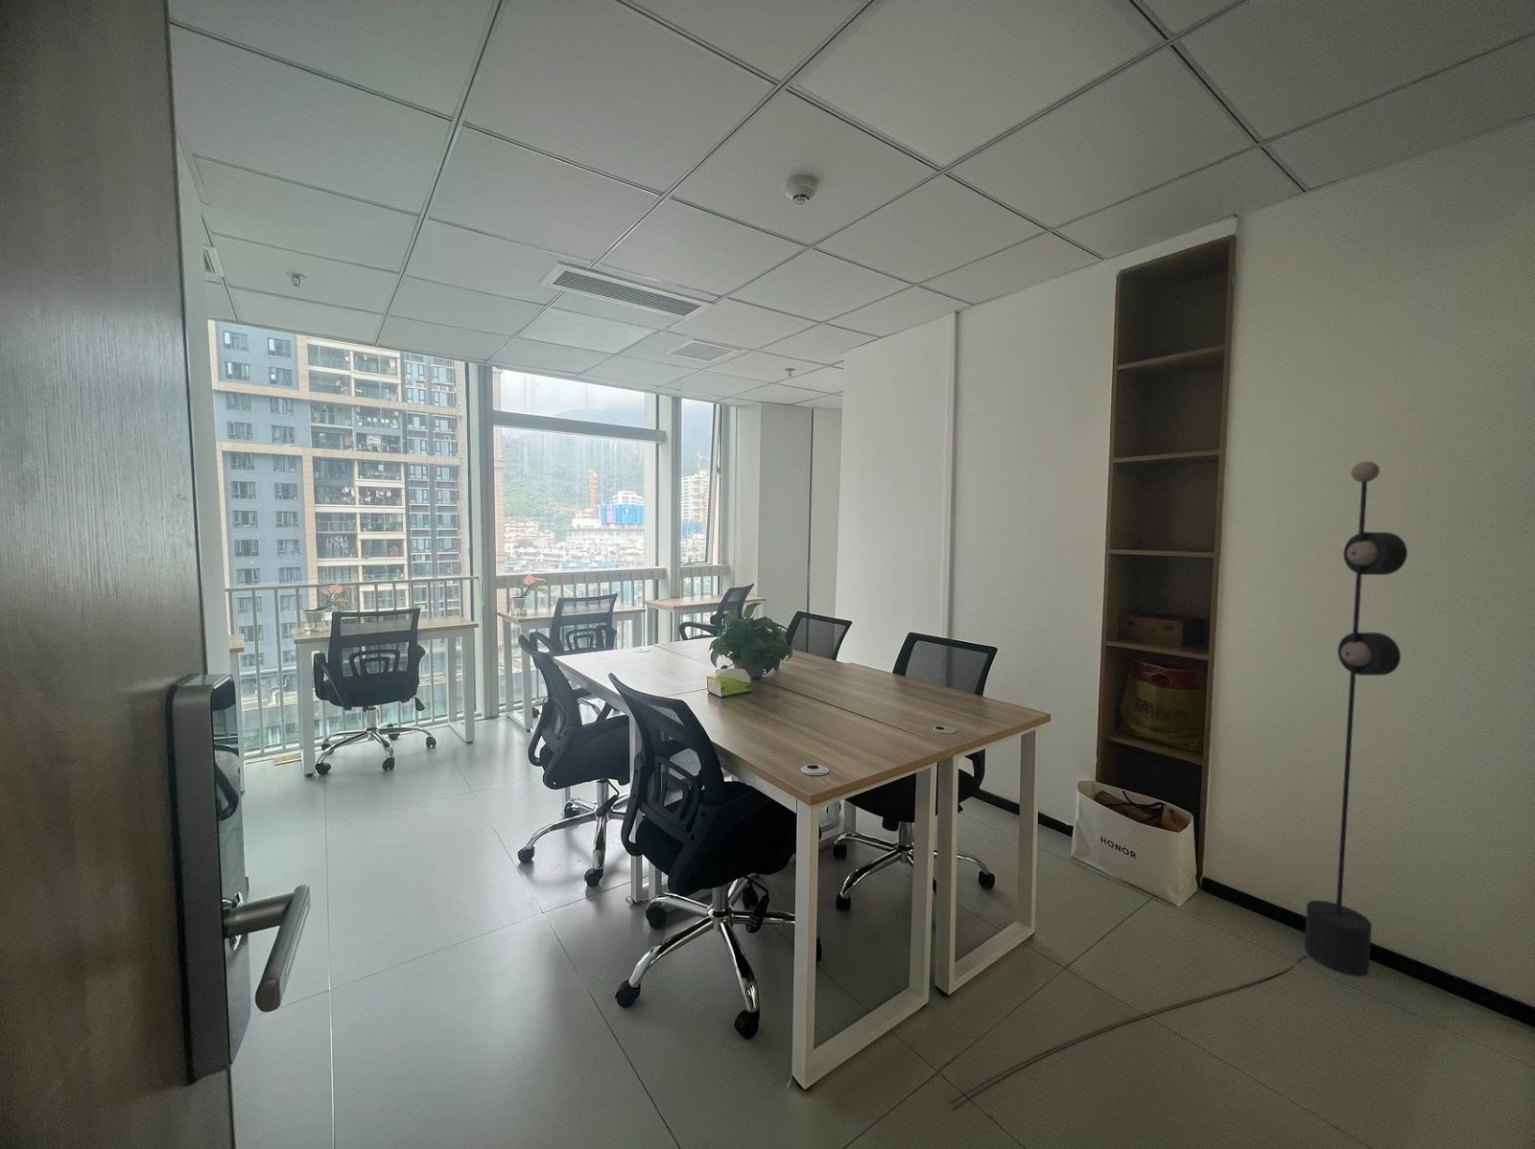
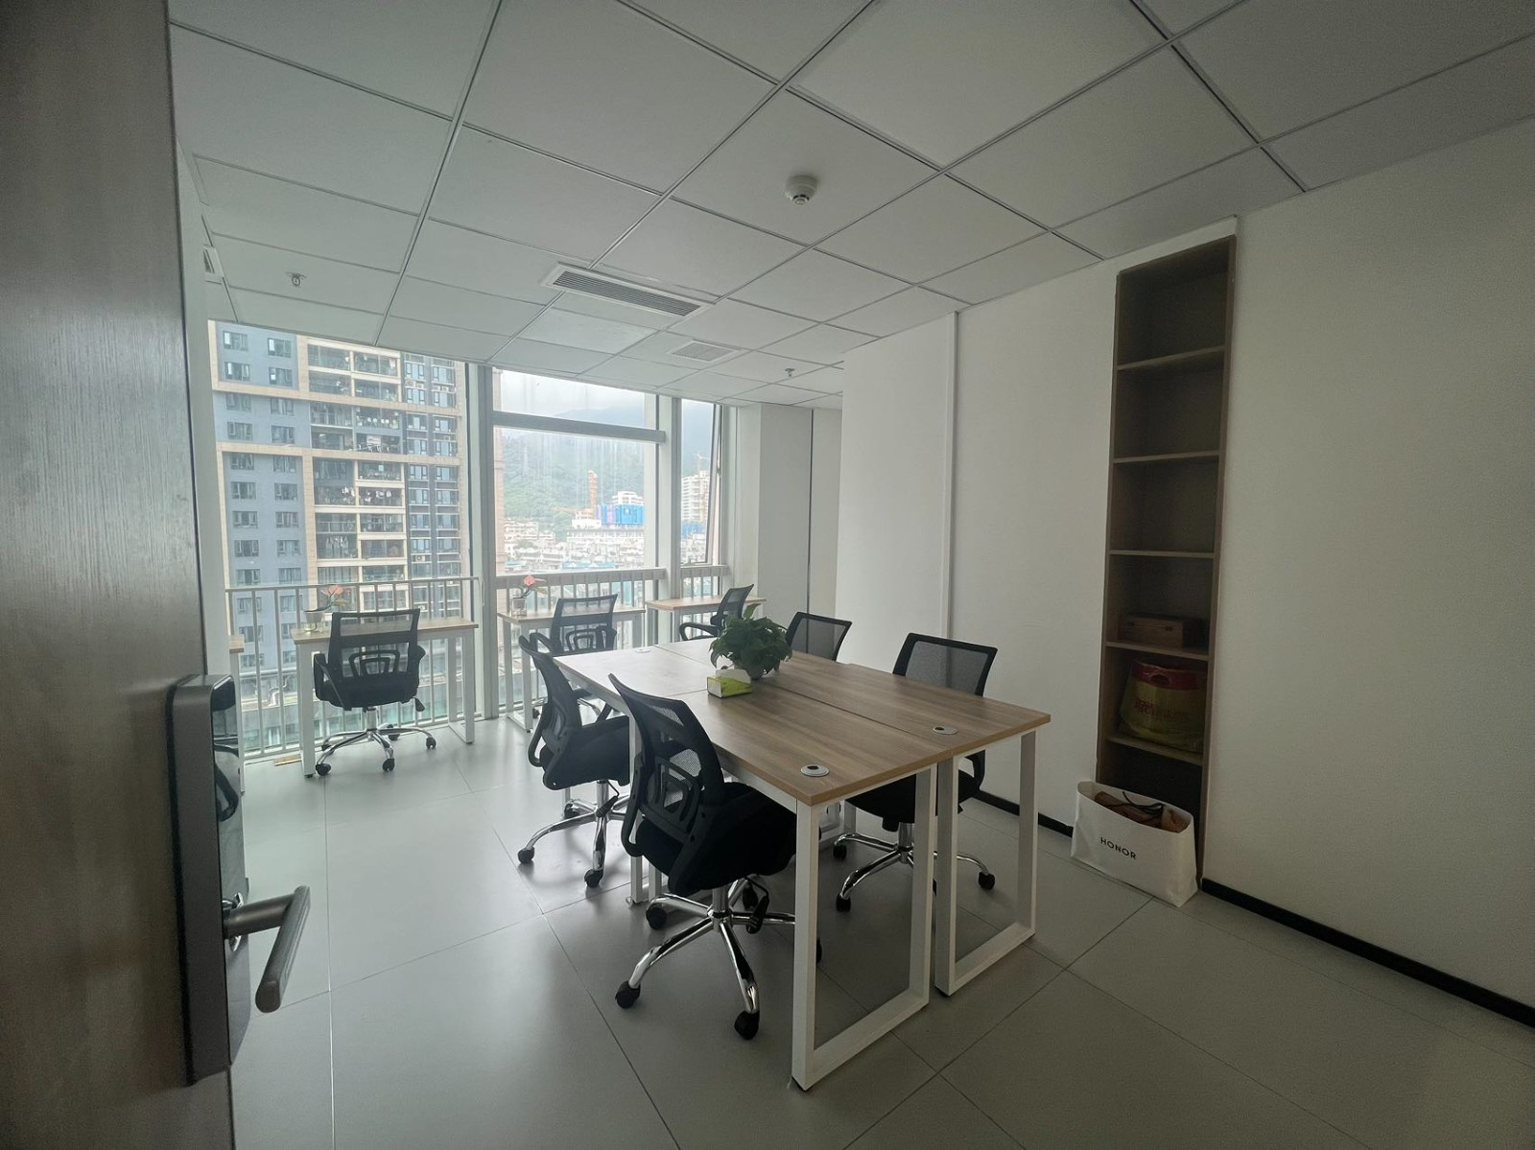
- floor lamp [948,461,1408,1104]
